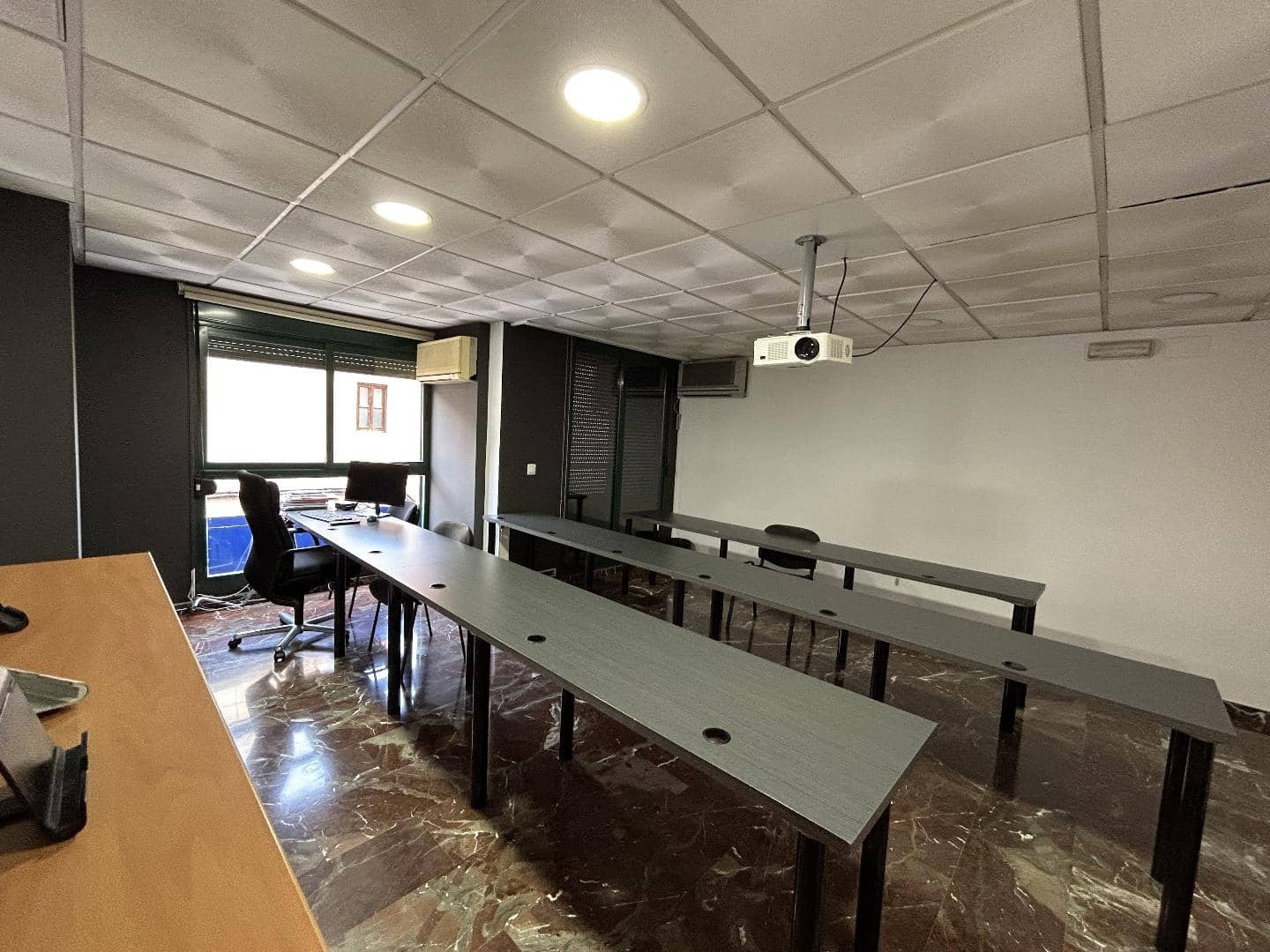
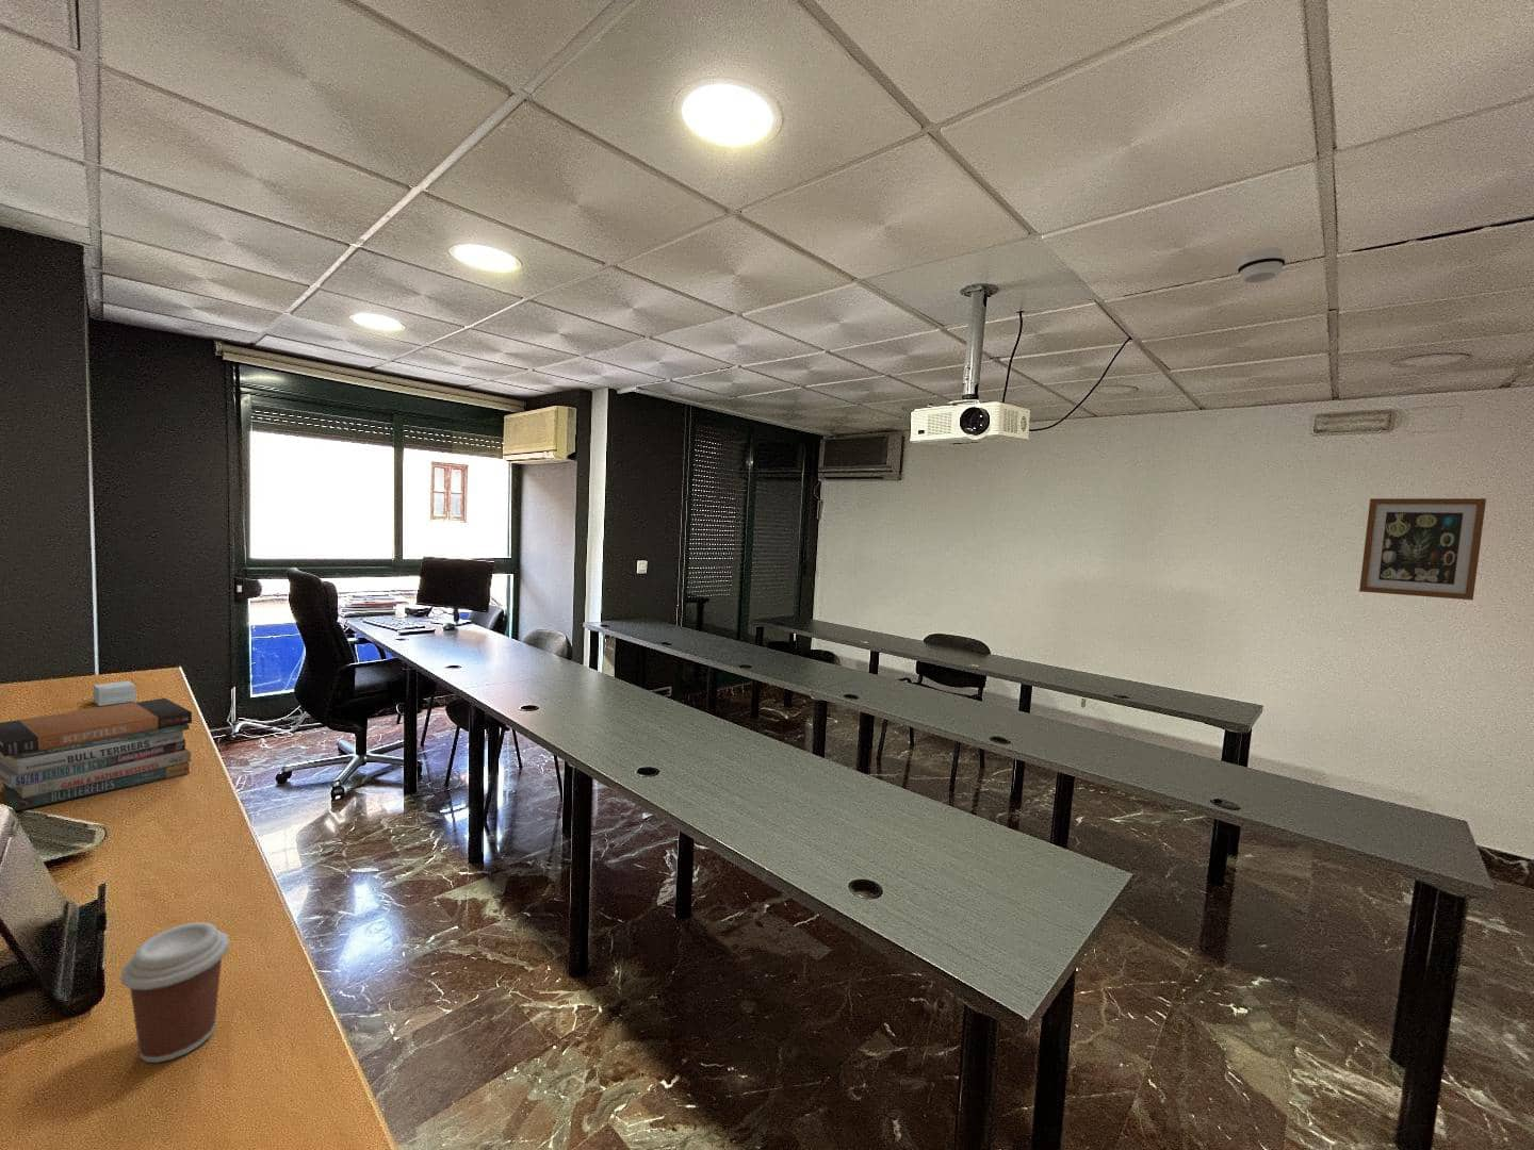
+ book stack [0,697,193,812]
+ small box [92,680,136,707]
+ coffee cup [121,920,231,1064]
+ smoke detector [1237,248,1286,284]
+ wall art [1358,498,1487,602]
